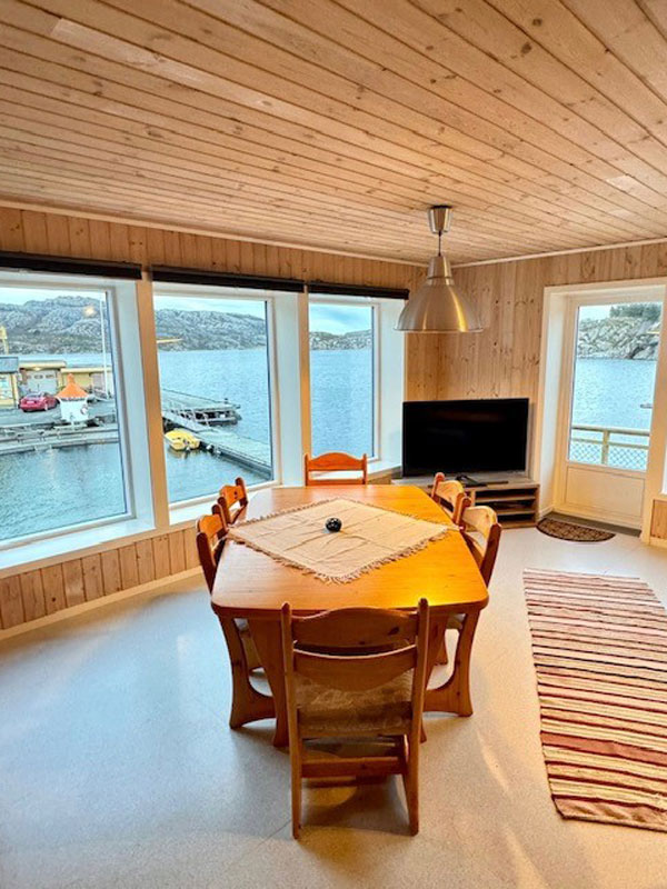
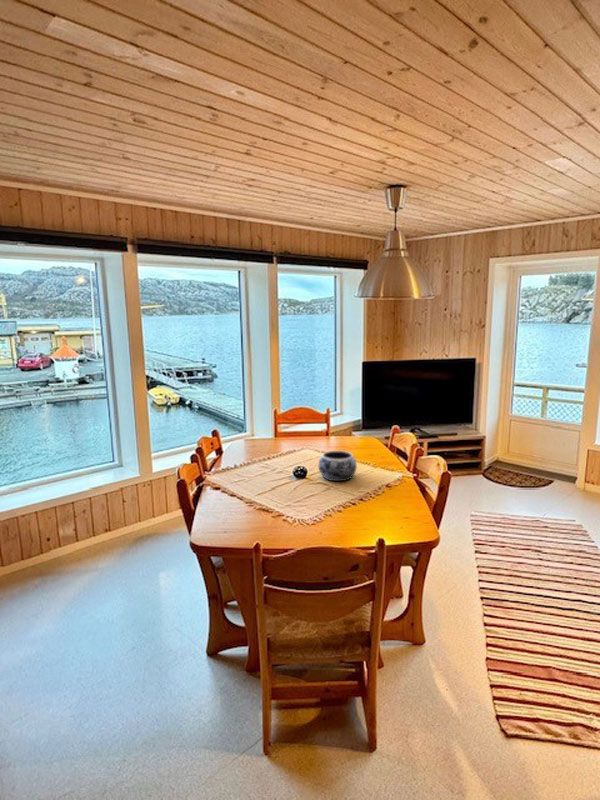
+ decorative bowl [318,450,358,482]
